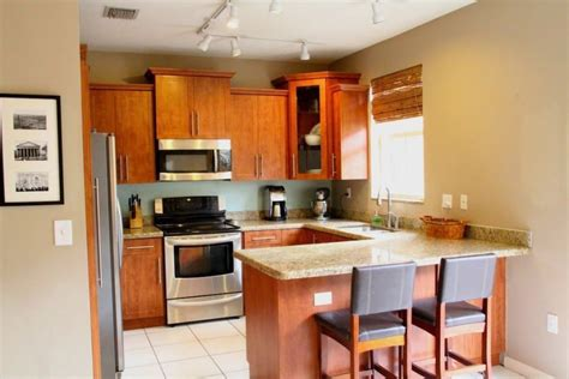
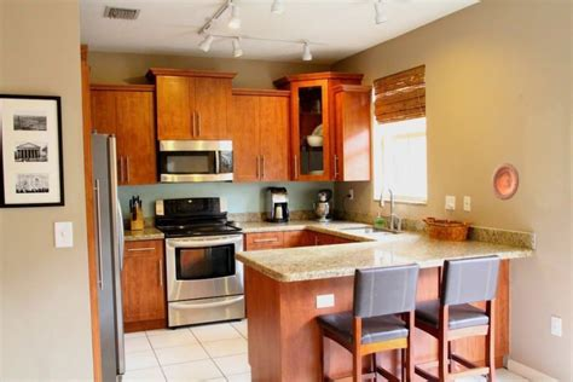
+ decorative plate [491,162,520,201]
